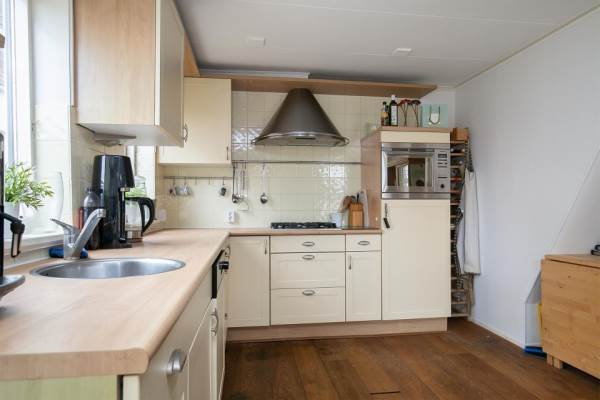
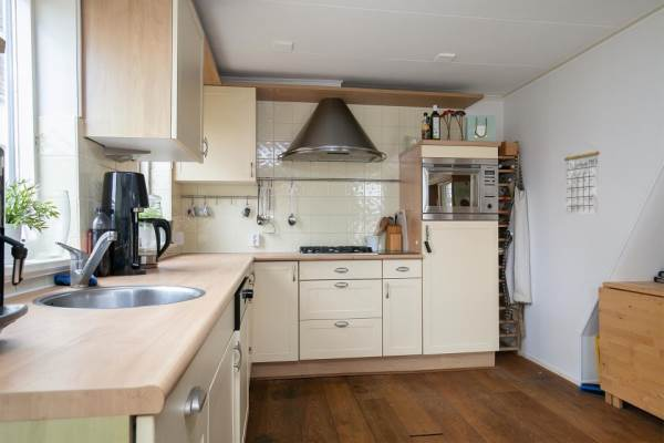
+ calendar [563,143,601,216]
